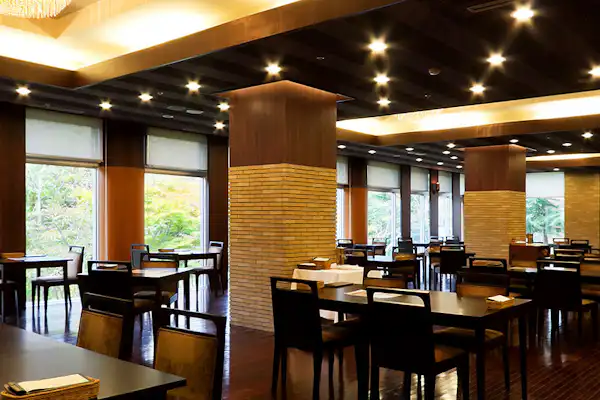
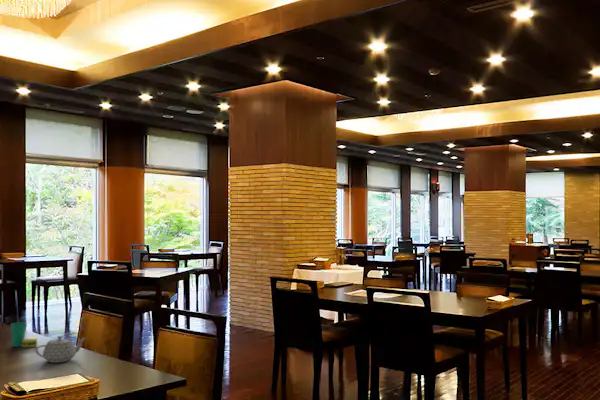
+ cup [10,321,39,348]
+ teapot [34,335,87,364]
